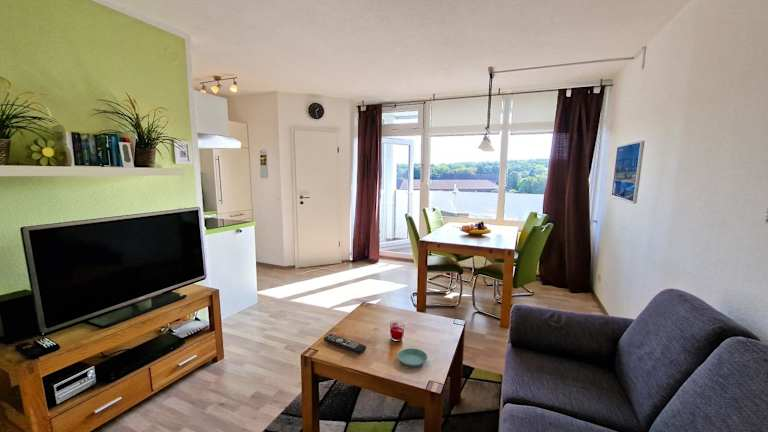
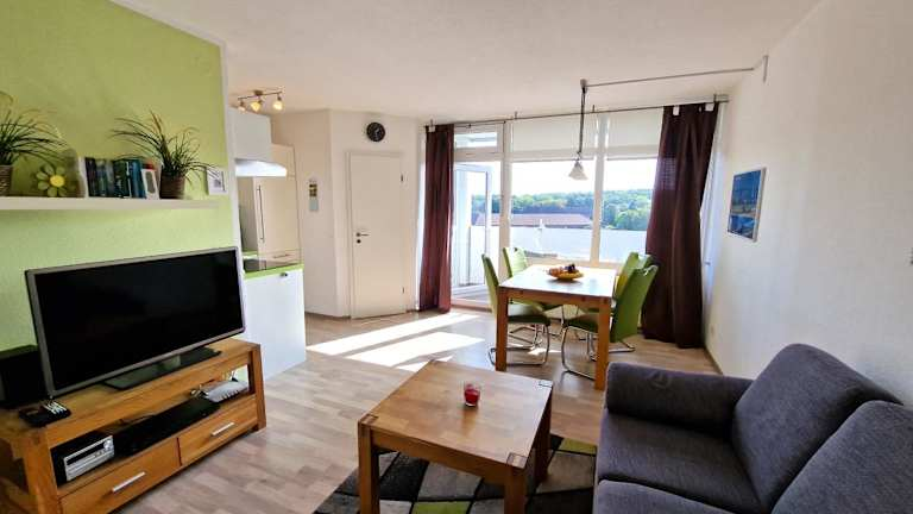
- remote control [322,333,367,355]
- saucer [397,347,428,368]
